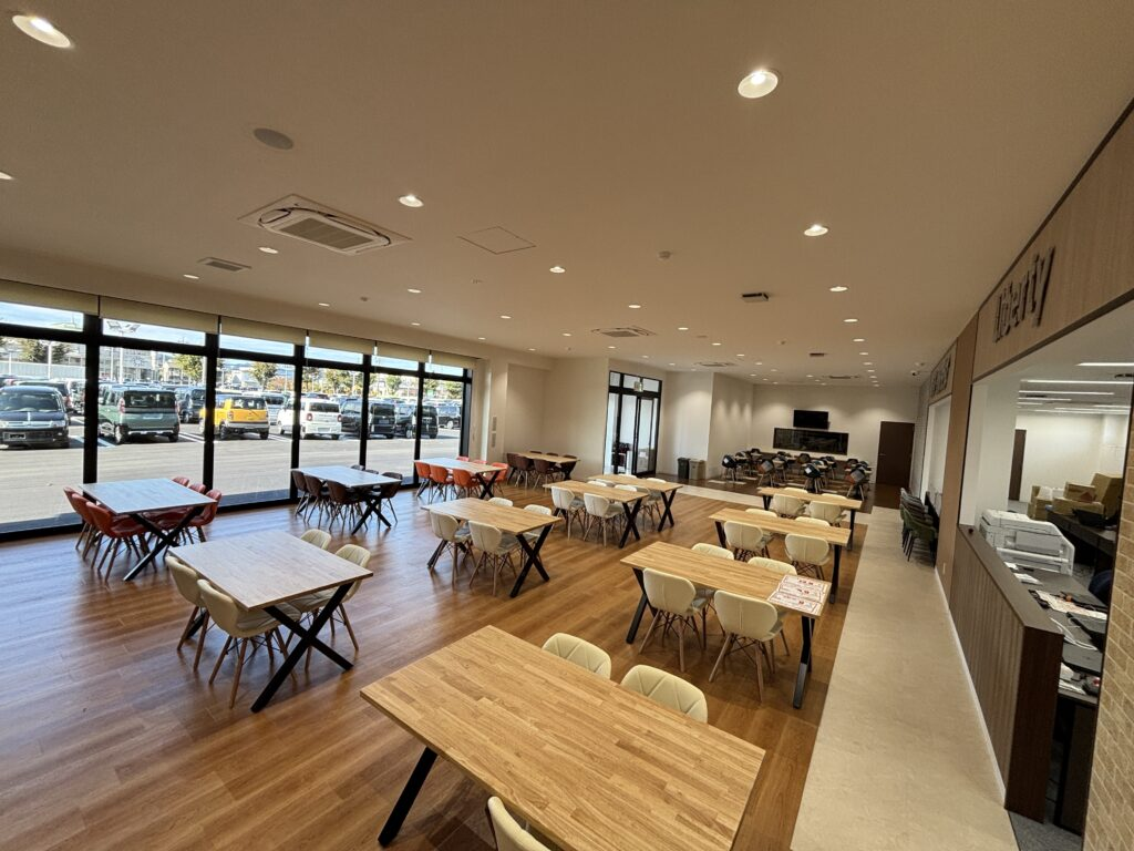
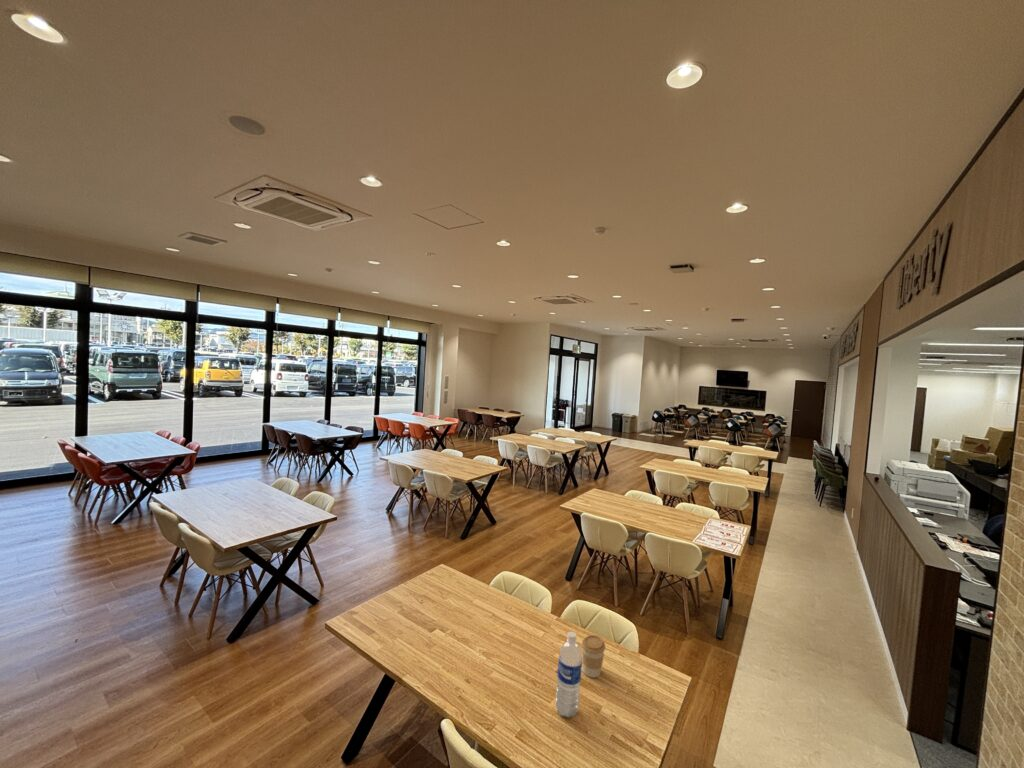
+ water bottle [555,631,583,719]
+ coffee cup [581,634,606,679]
